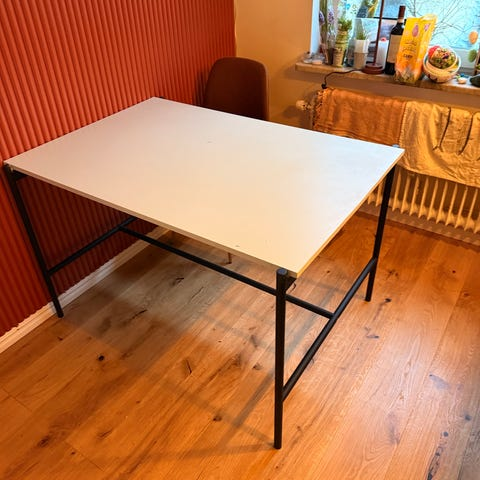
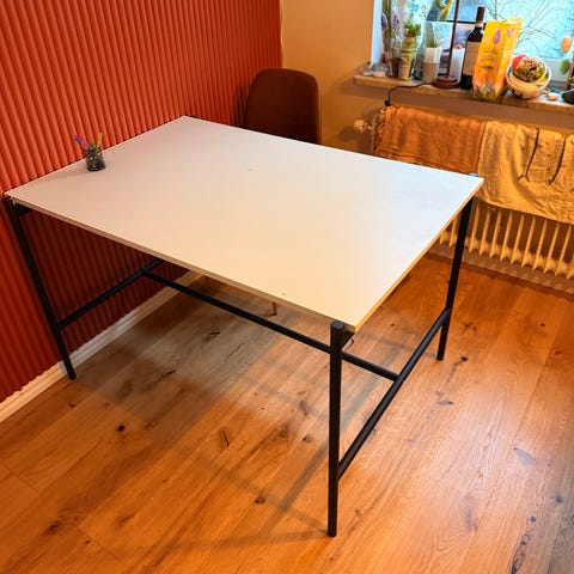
+ pen holder [73,132,106,172]
